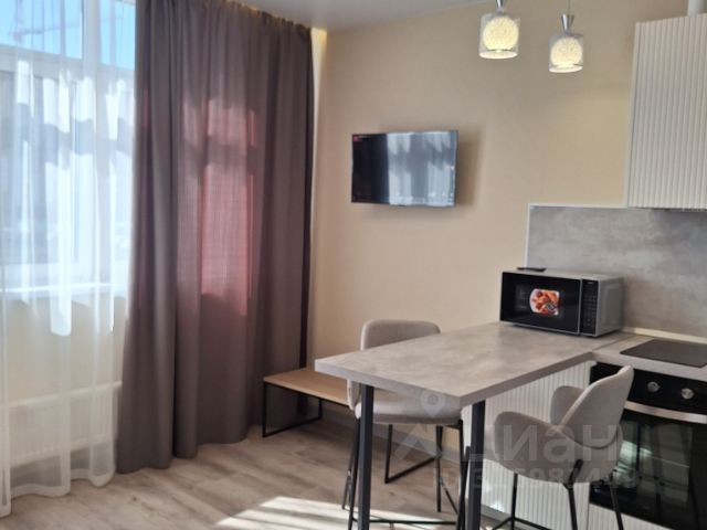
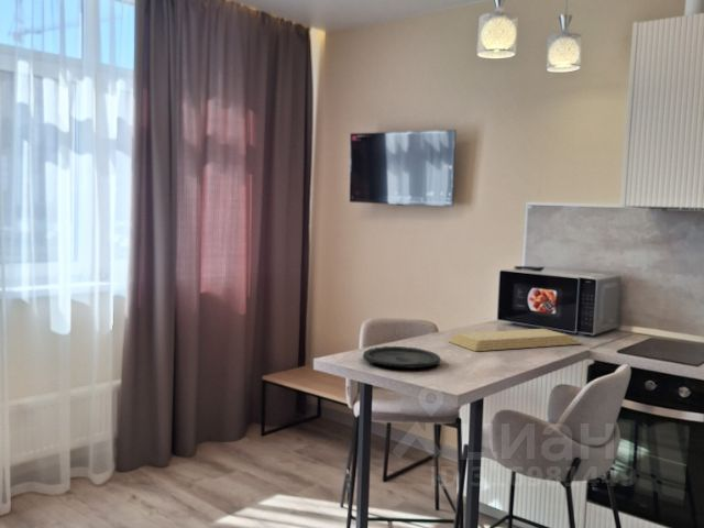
+ cutting board [447,328,583,352]
+ plate [362,345,442,370]
